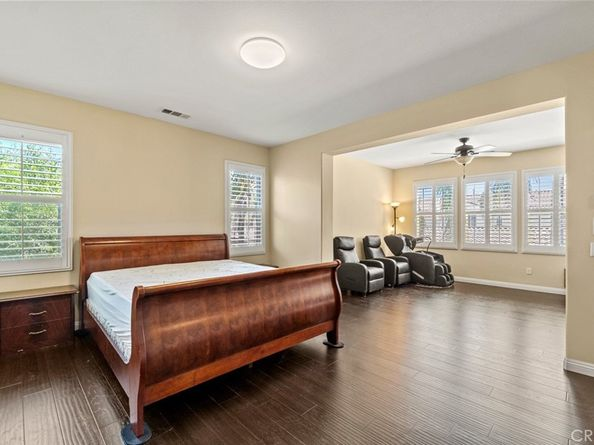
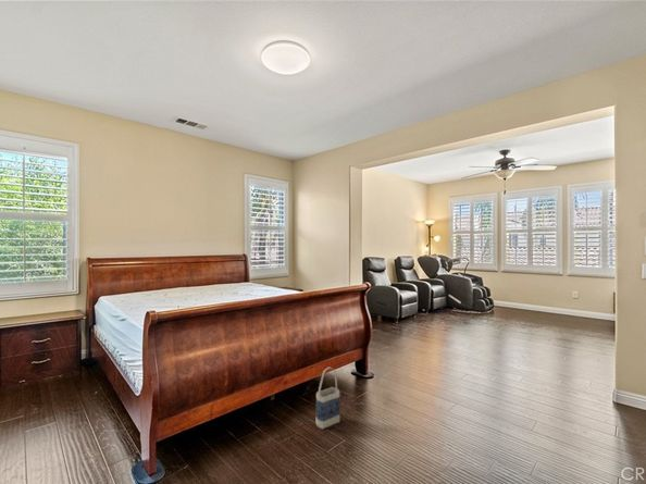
+ bag [314,367,340,430]
